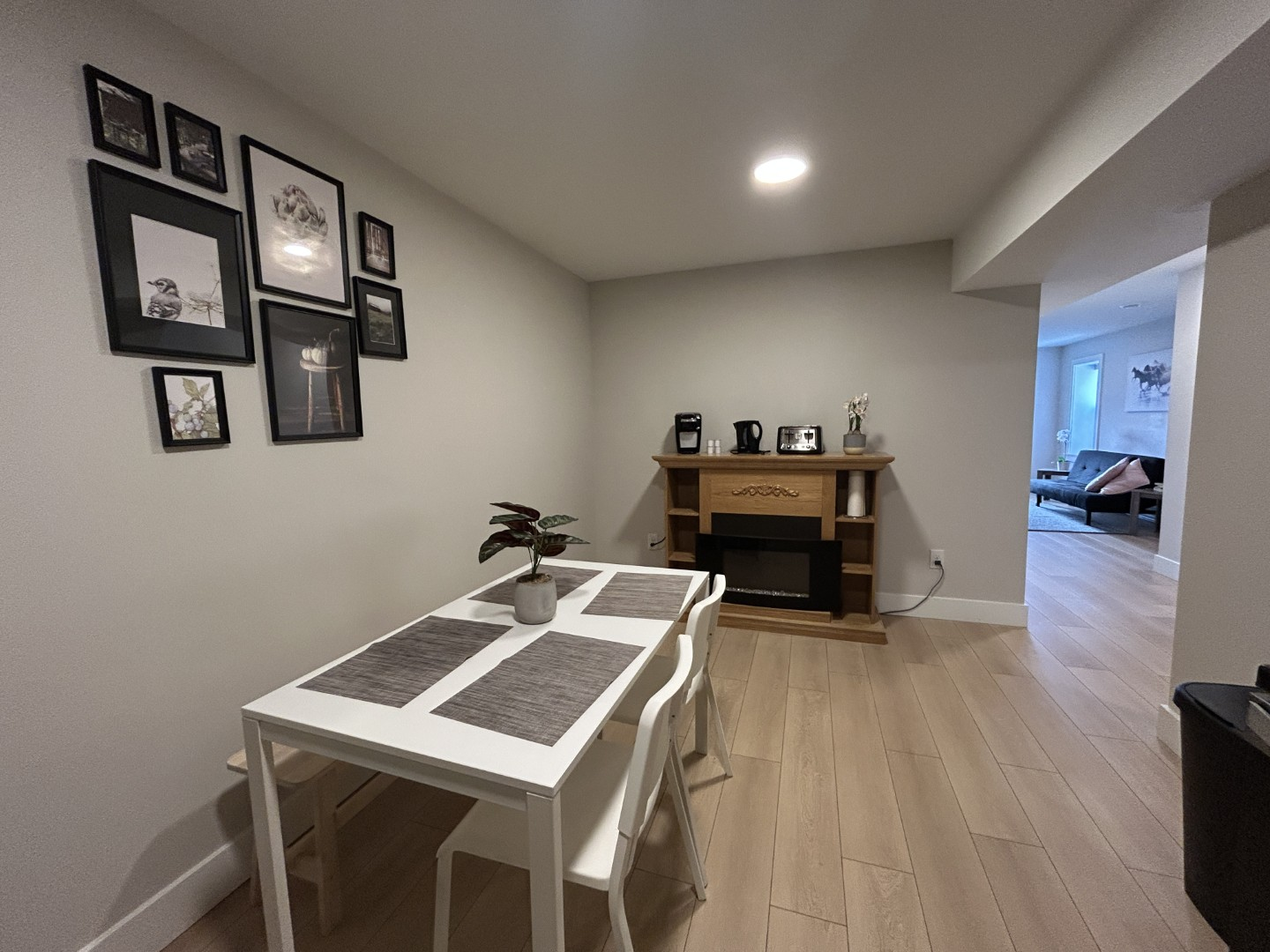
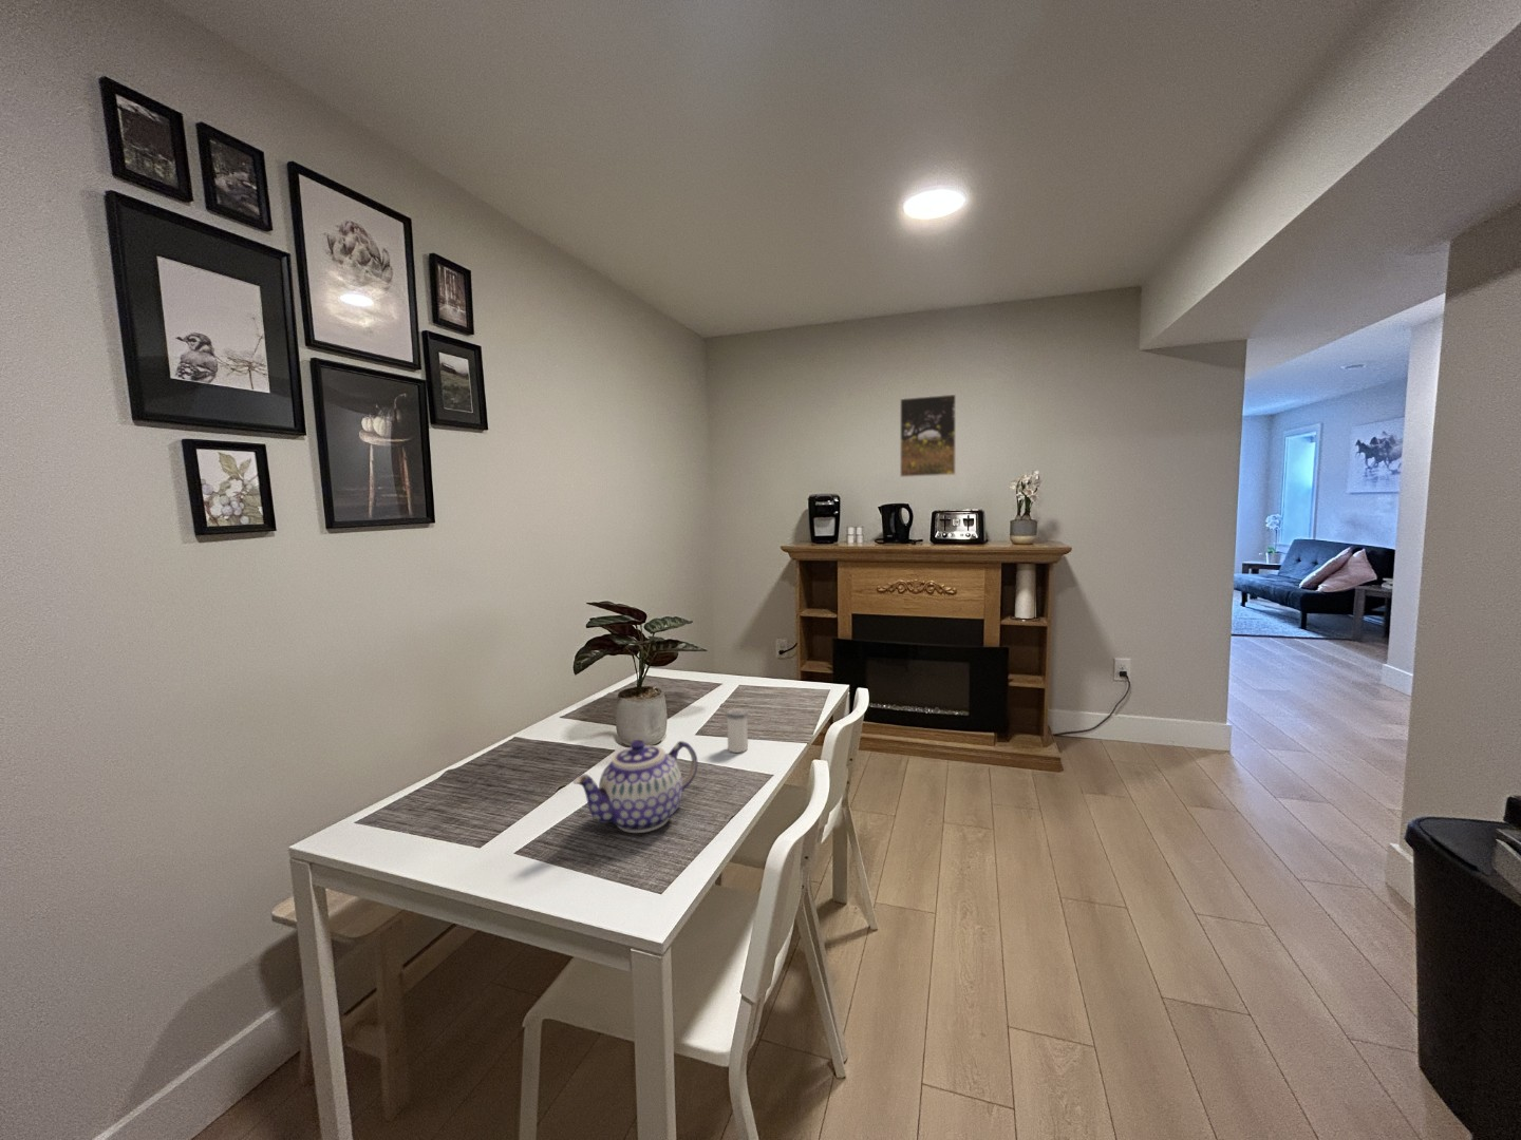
+ salt shaker [725,708,749,753]
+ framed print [899,393,957,478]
+ teapot [571,739,698,833]
